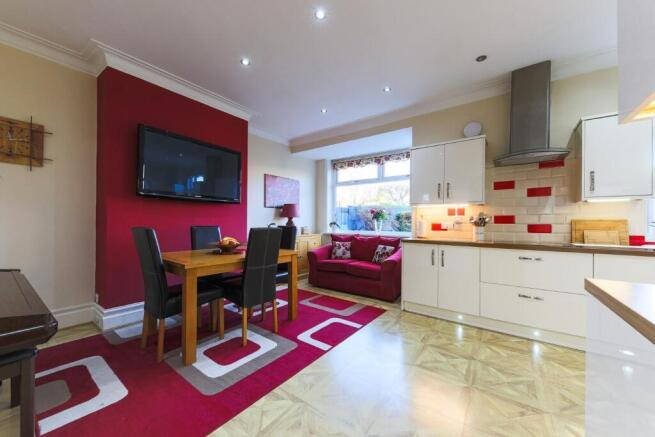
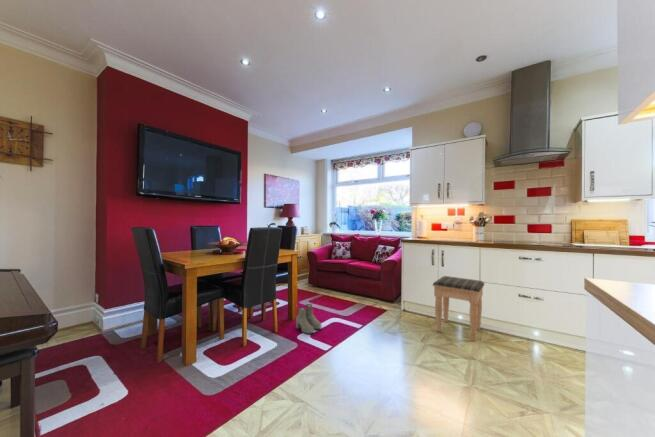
+ footstool [432,275,486,342]
+ boots [295,303,323,335]
